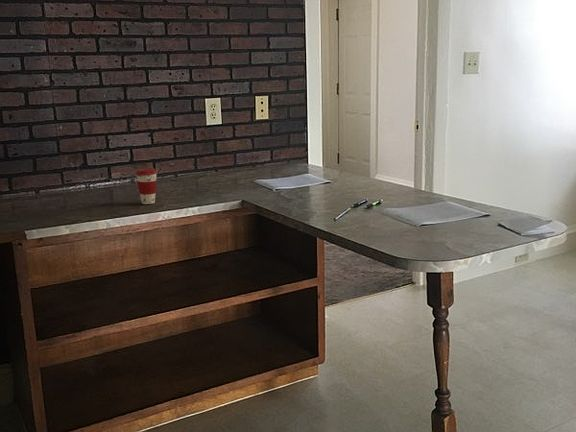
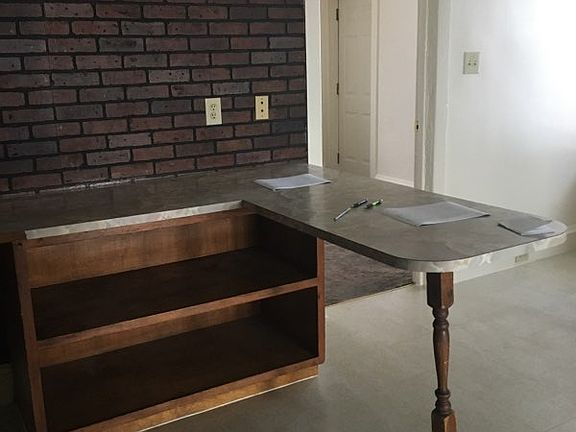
- coffee cup [134,167,158,205]
